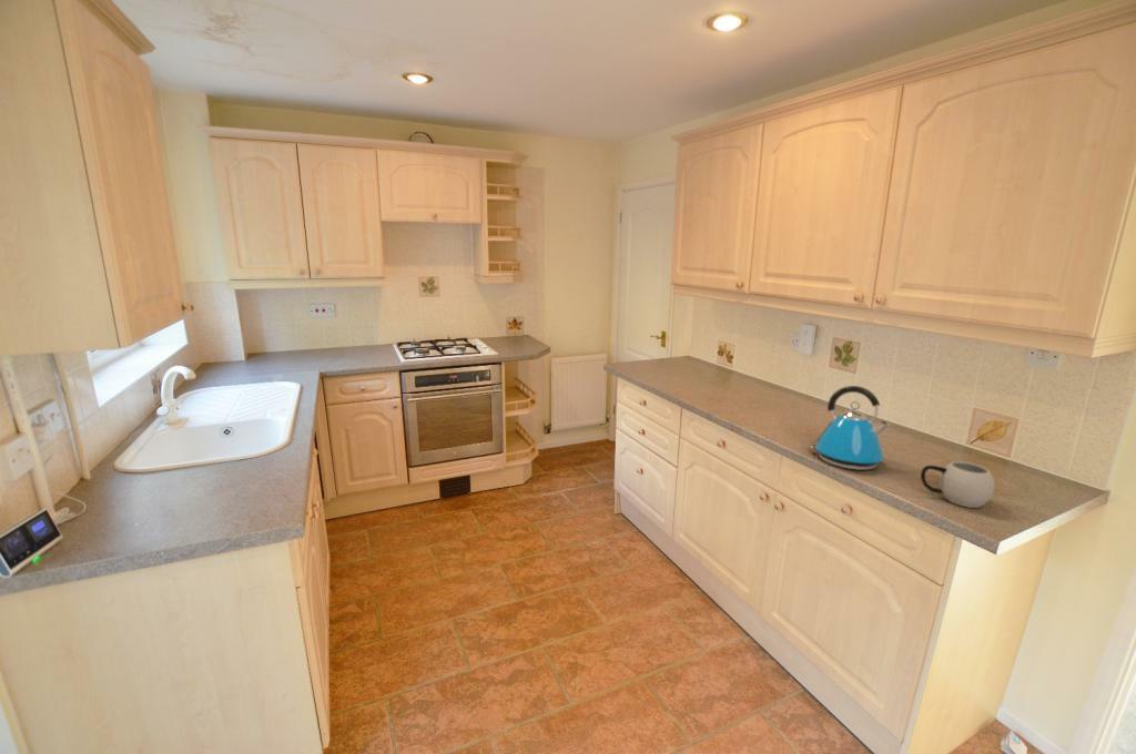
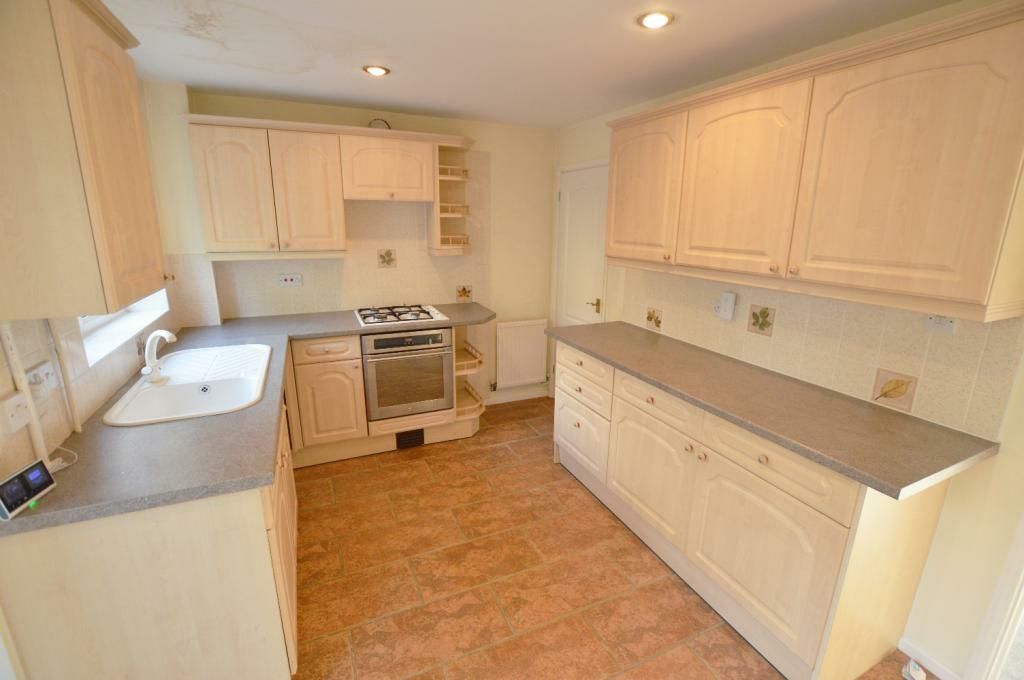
- mug [920,460,996,509]
- kettle [809,385,892,471]
